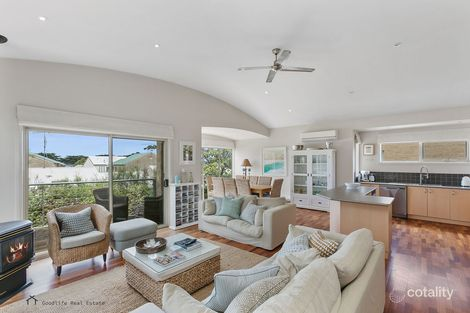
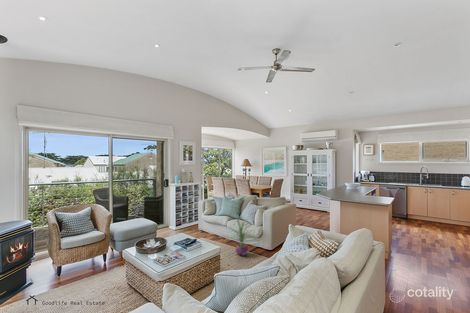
+ decorative plant [223,218,260,257]
